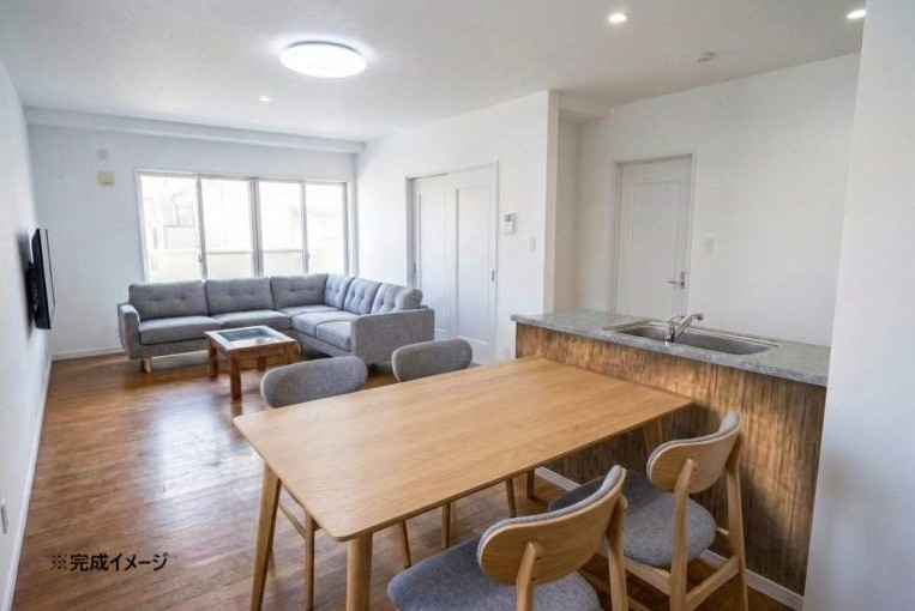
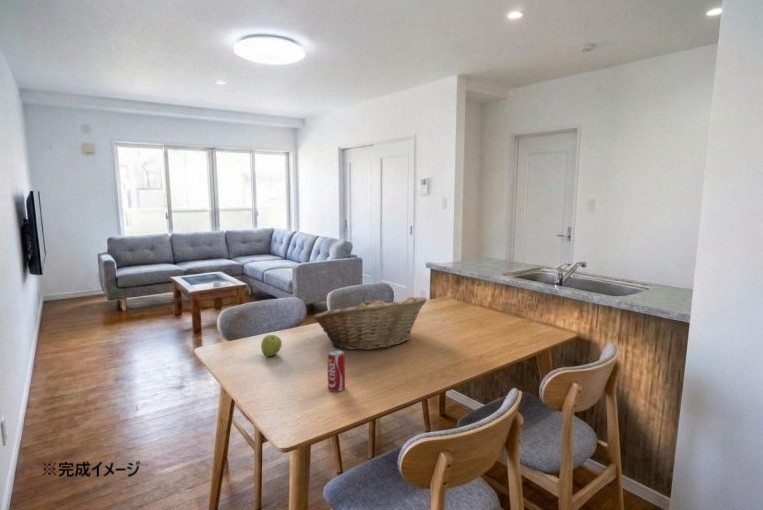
+ fruit basket [312,296,428,351]
+ apple [260,334,283,357]
+ beverage can [327,349,346,392]
